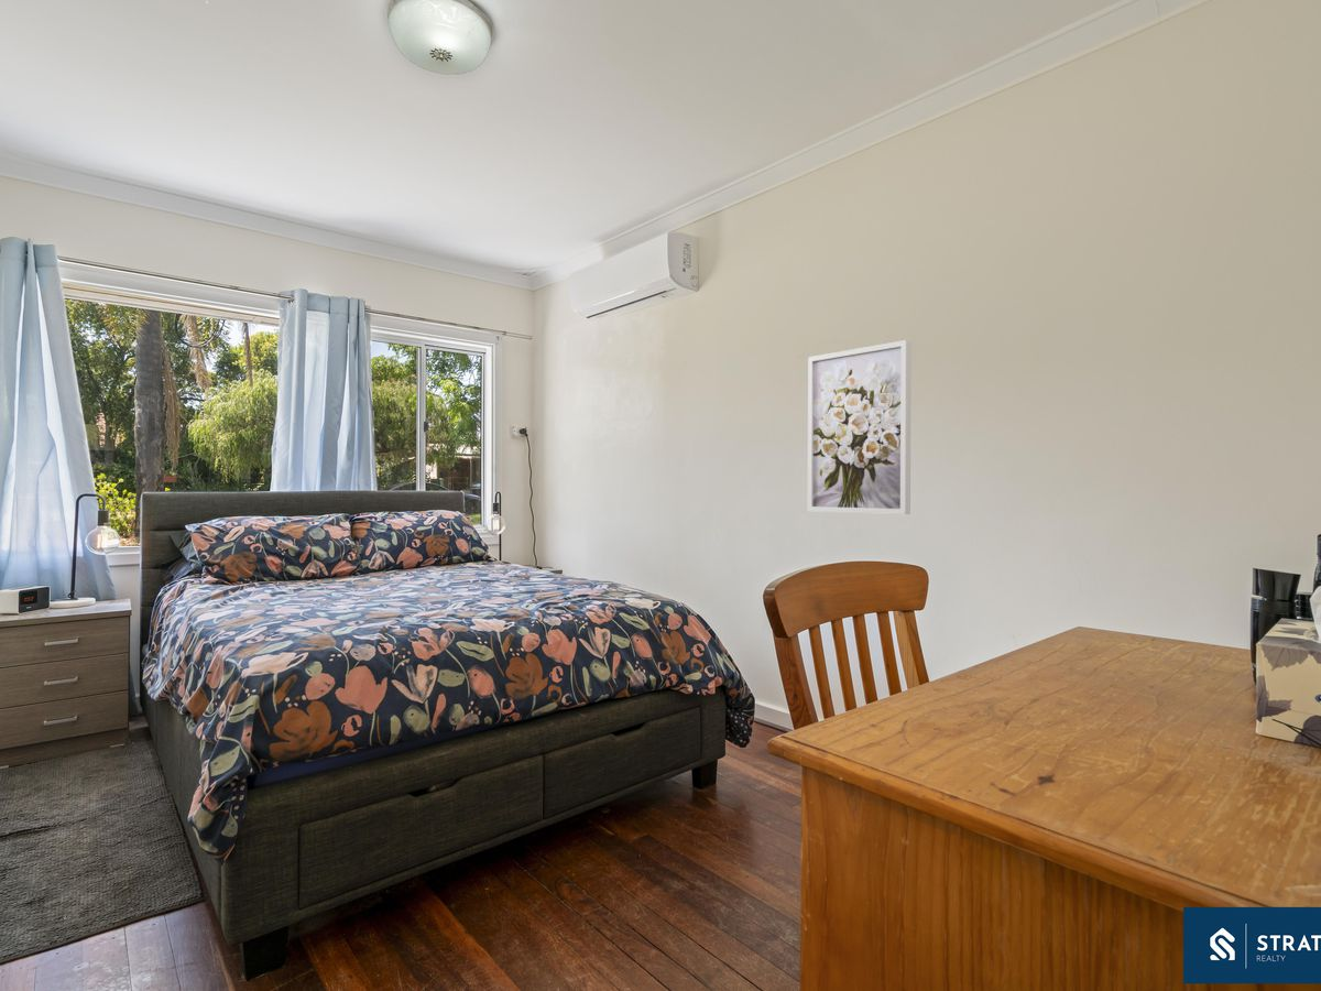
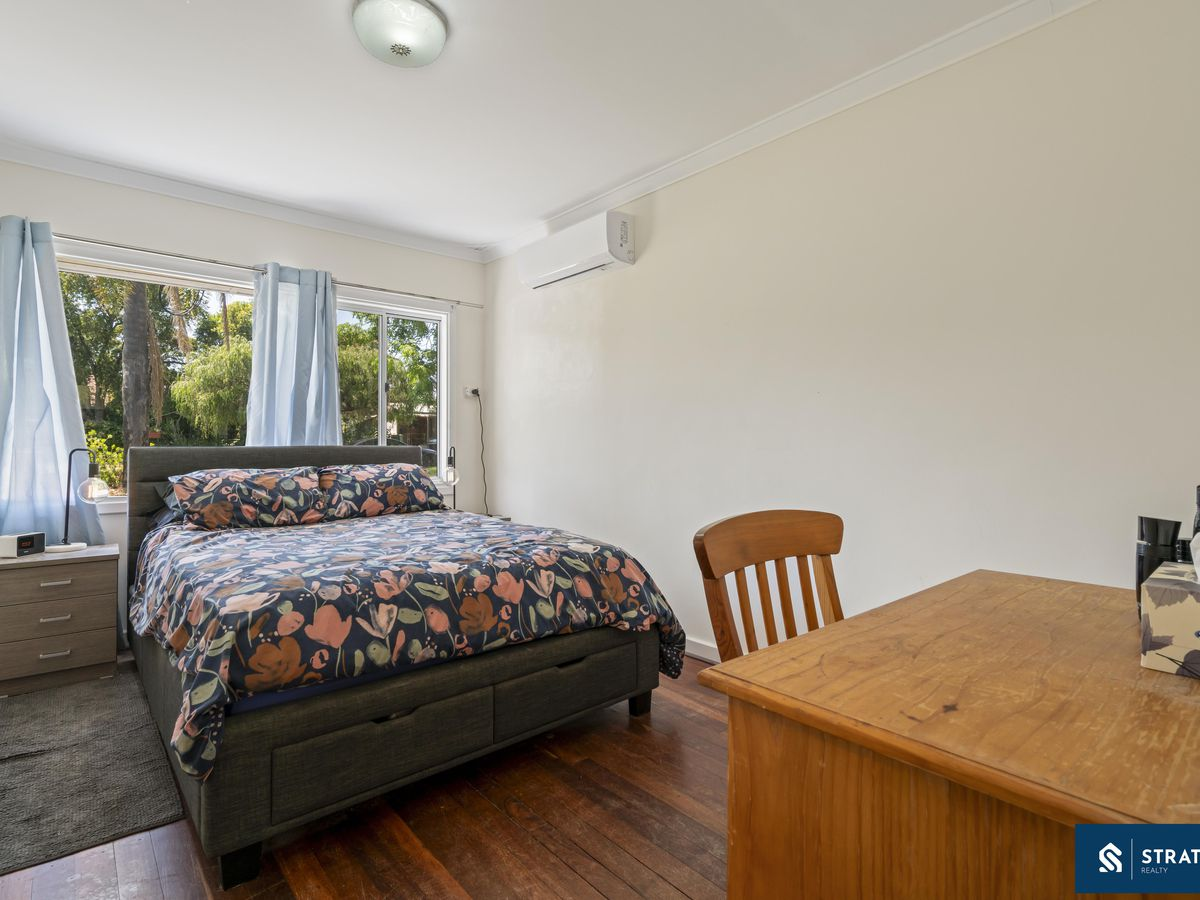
- wall art [807,339,913,515]
